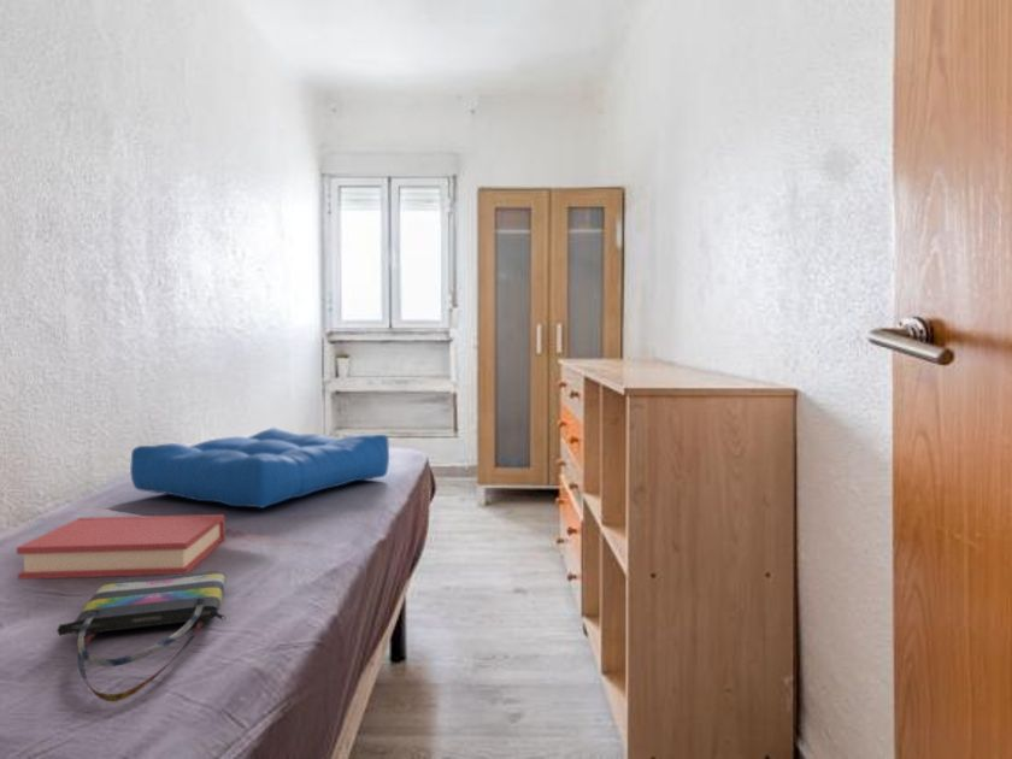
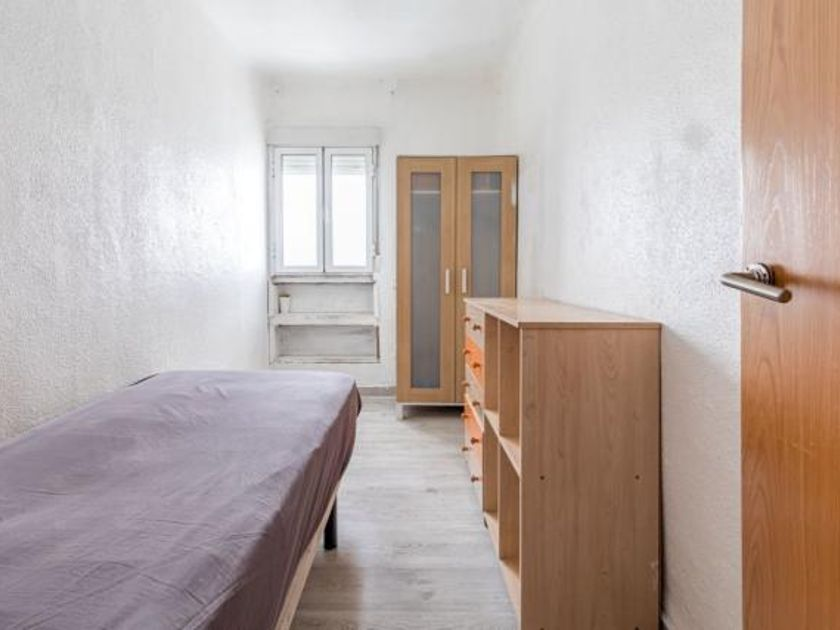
- seat cushion [129,426,390,510]
- hardback book [16,513,226,581]
- tote bag [55,570,228,702]
